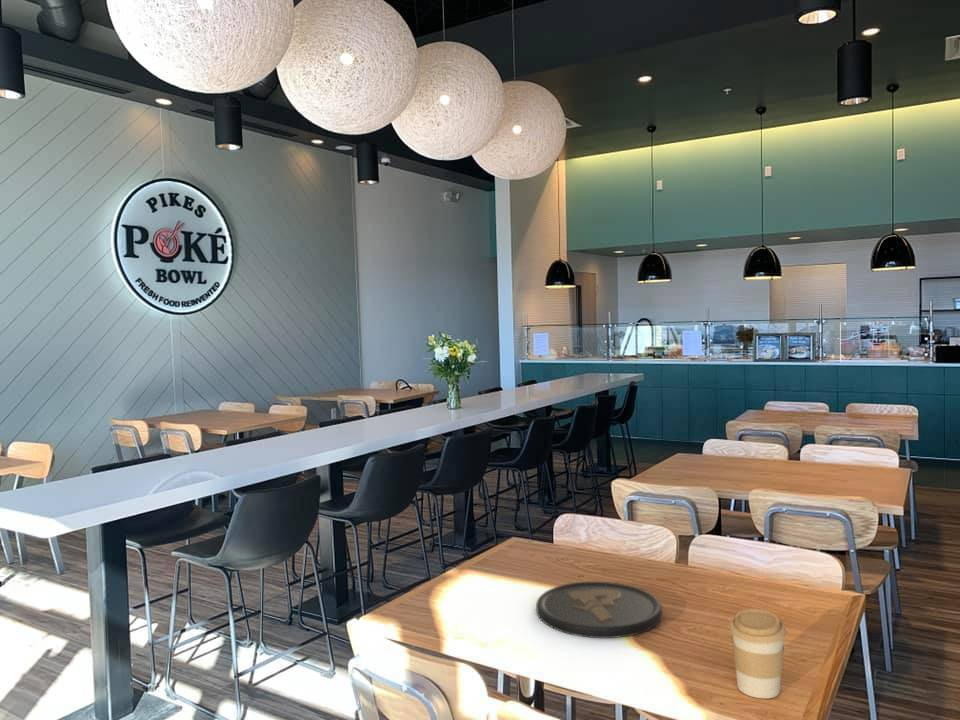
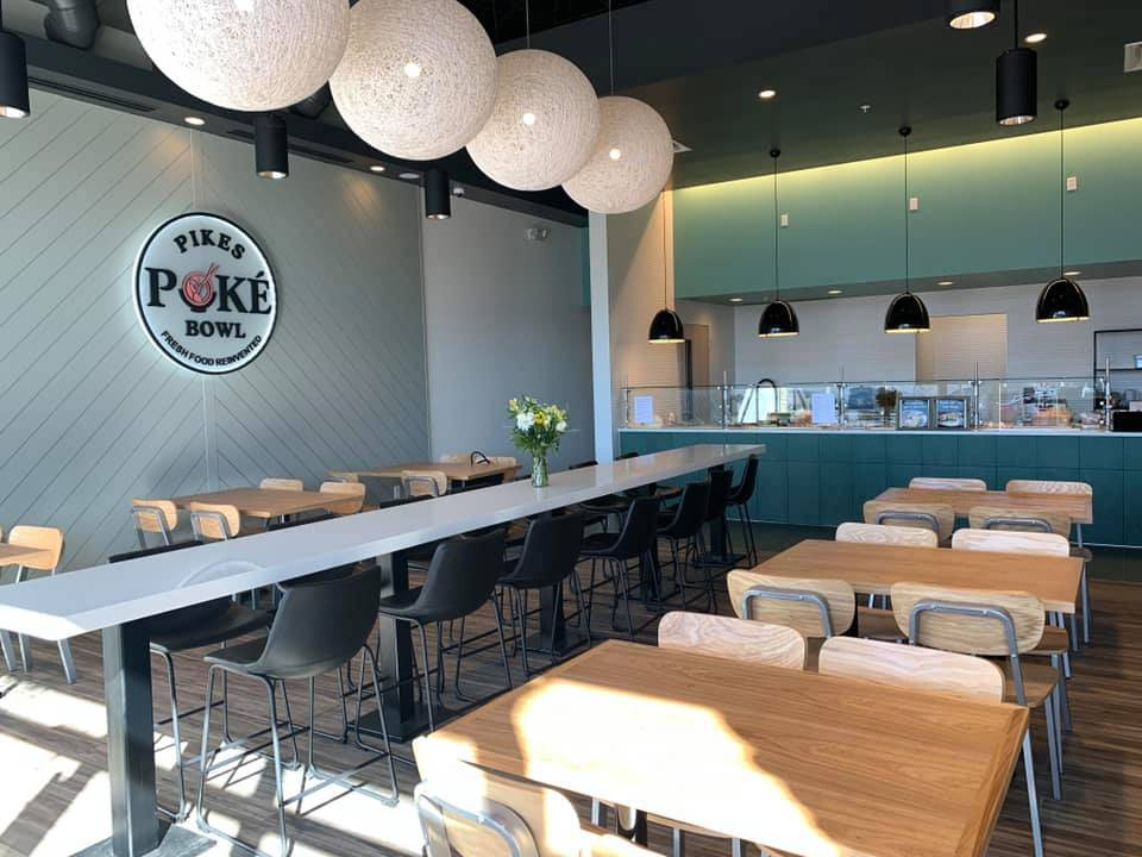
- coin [535,581,663,639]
- coffee cup [729,608,787,699]
